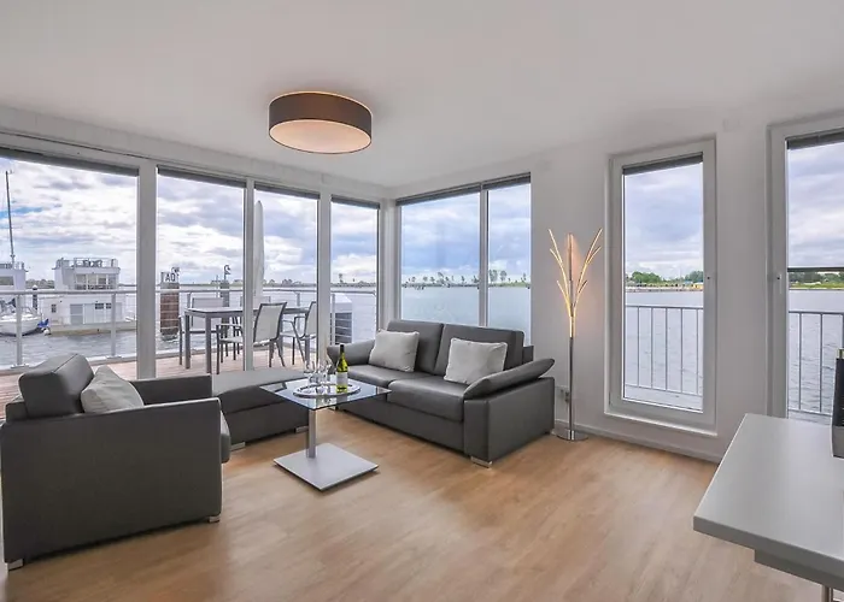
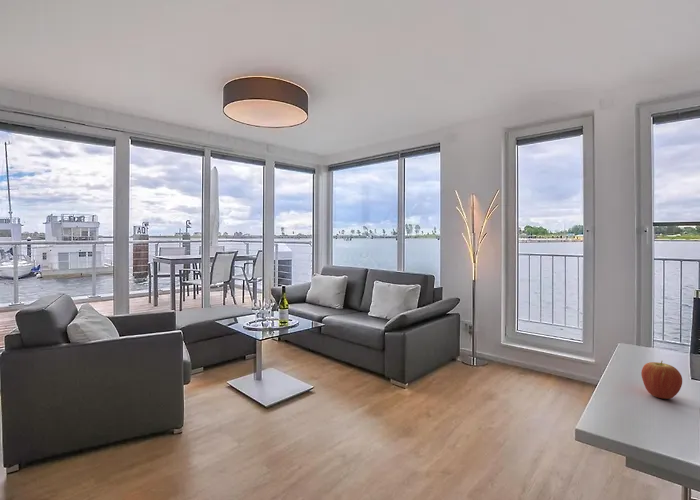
+ fruit [640,360,683,400]
